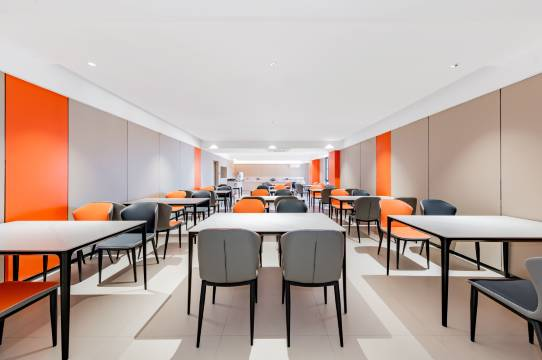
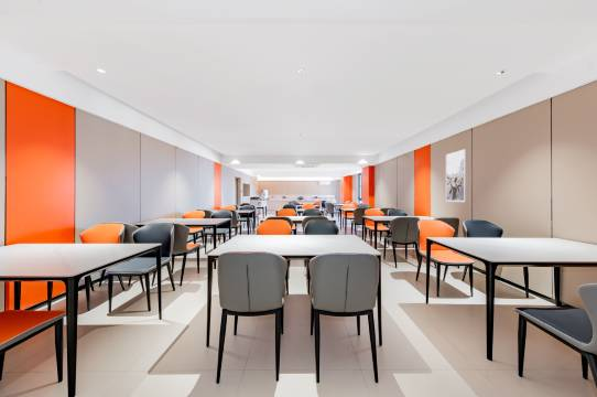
+ wall art [445,148,467,203]
